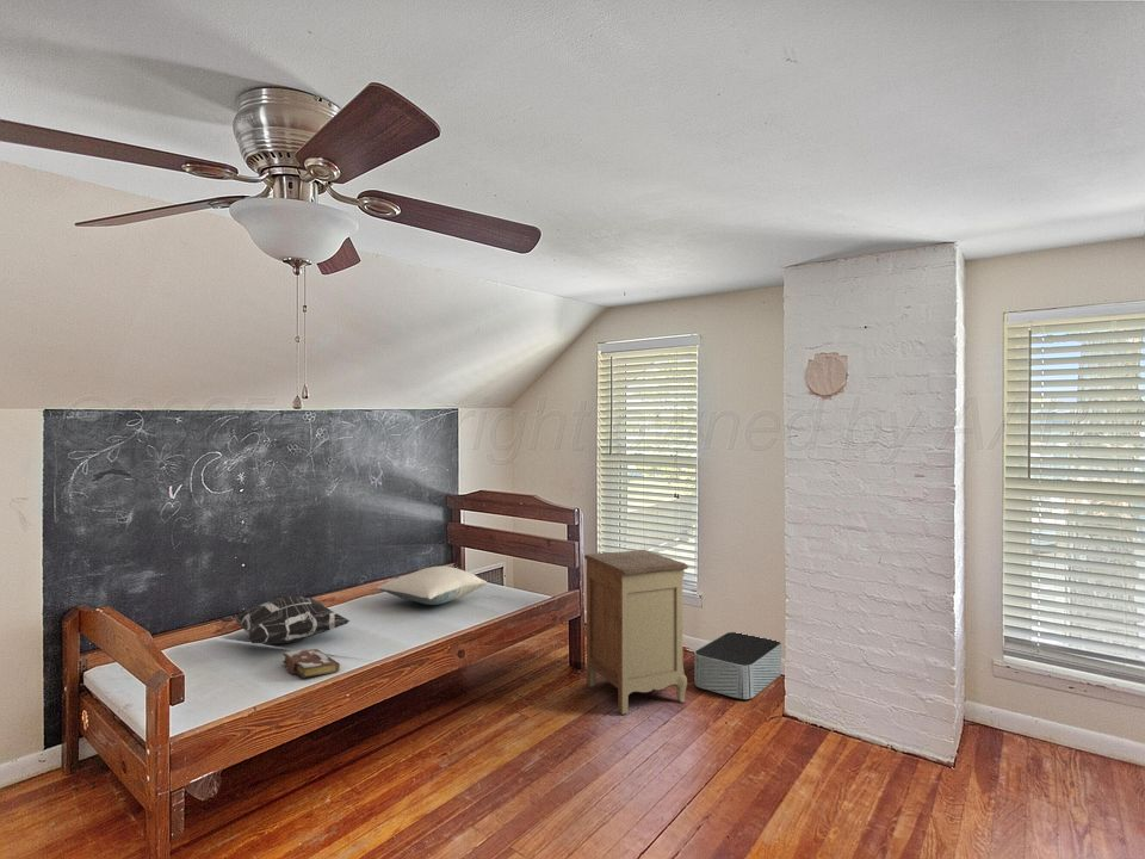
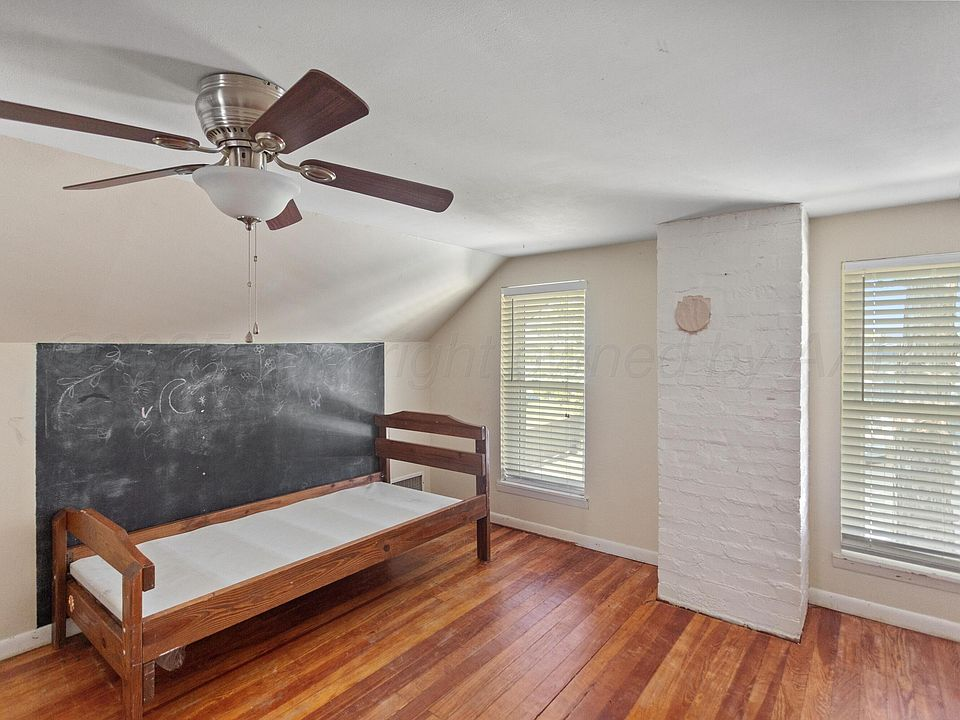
- storage bin [693,631,782,700]
- pillow [376,566,488,606]
- book [281,648,341,679]
- nightstand [583,549,689,716]
- decorative pillow [219,595,351,645]
